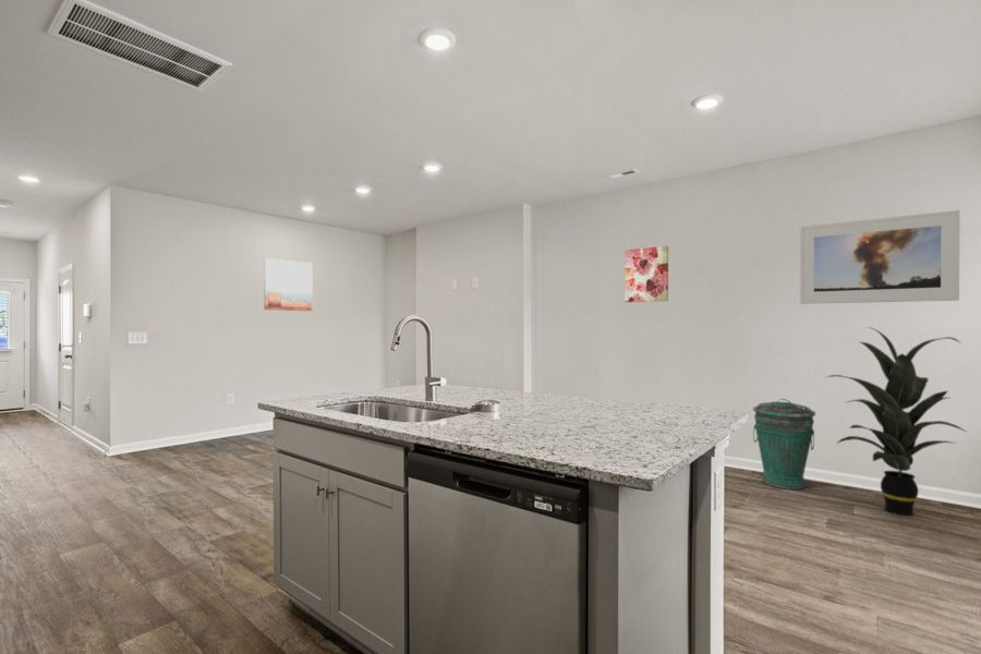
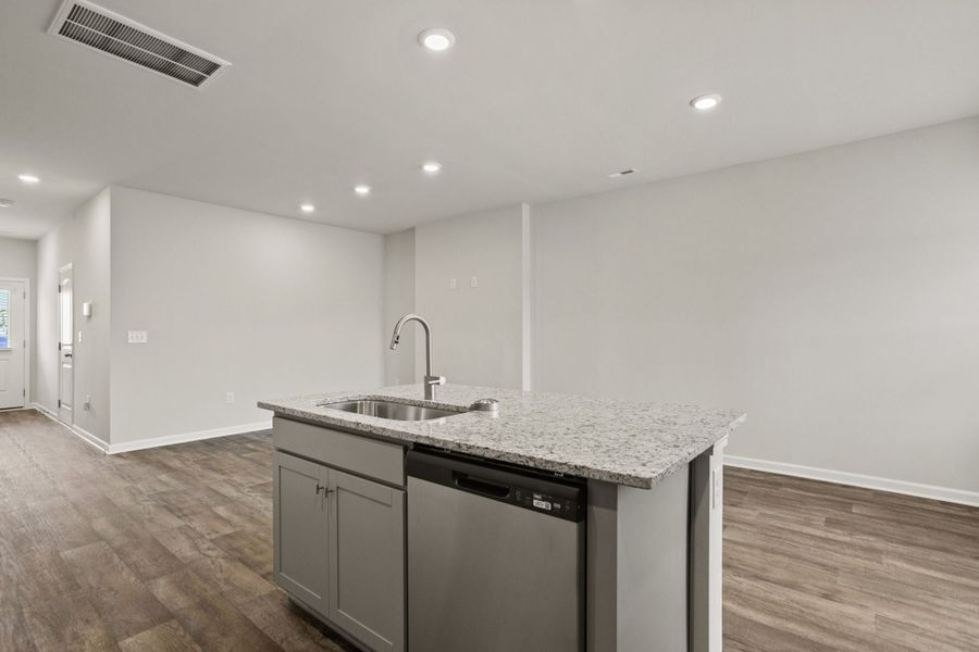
- wall art [263,257,313,312]
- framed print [799,209,960,305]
- indoor plant [825,326,968,517]
- trash can [752,398,816,491]
- wall art [625,245,669,303]
